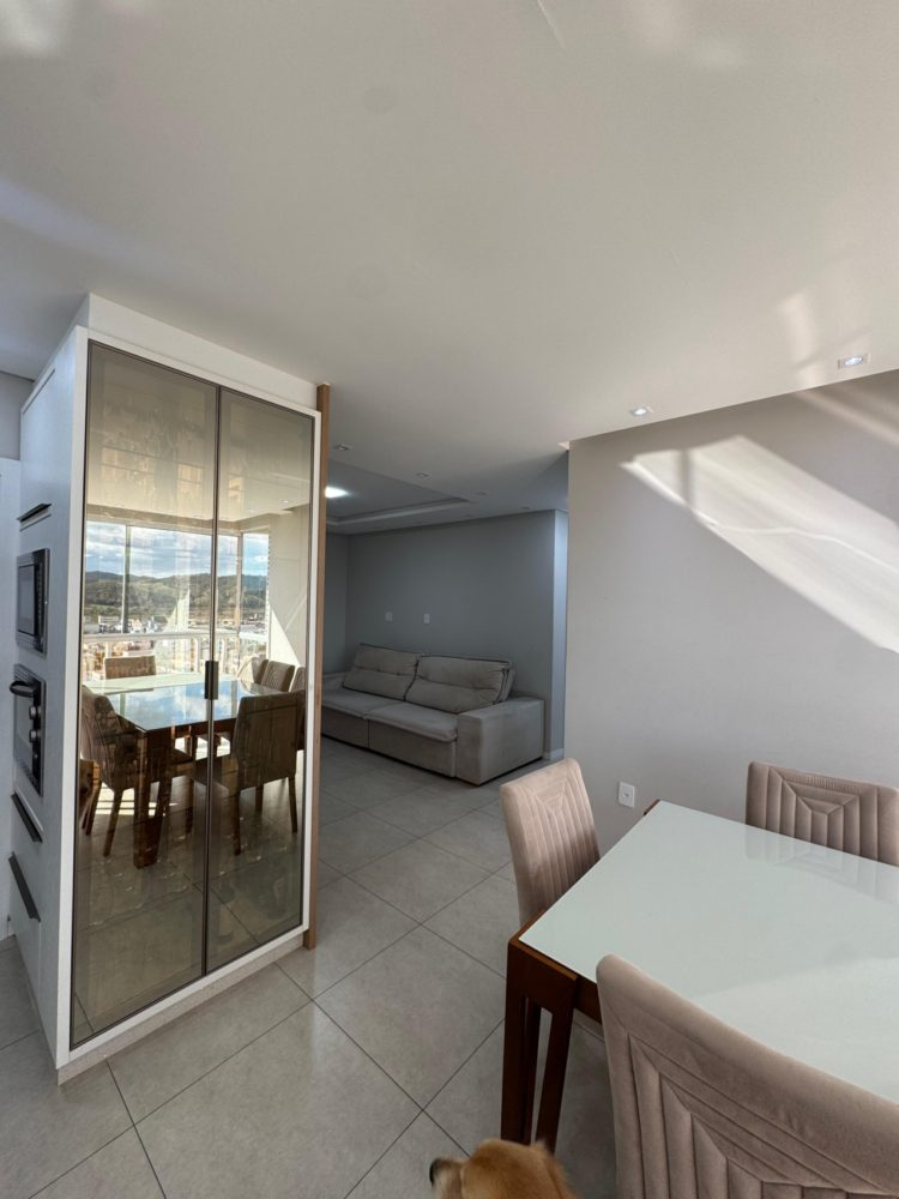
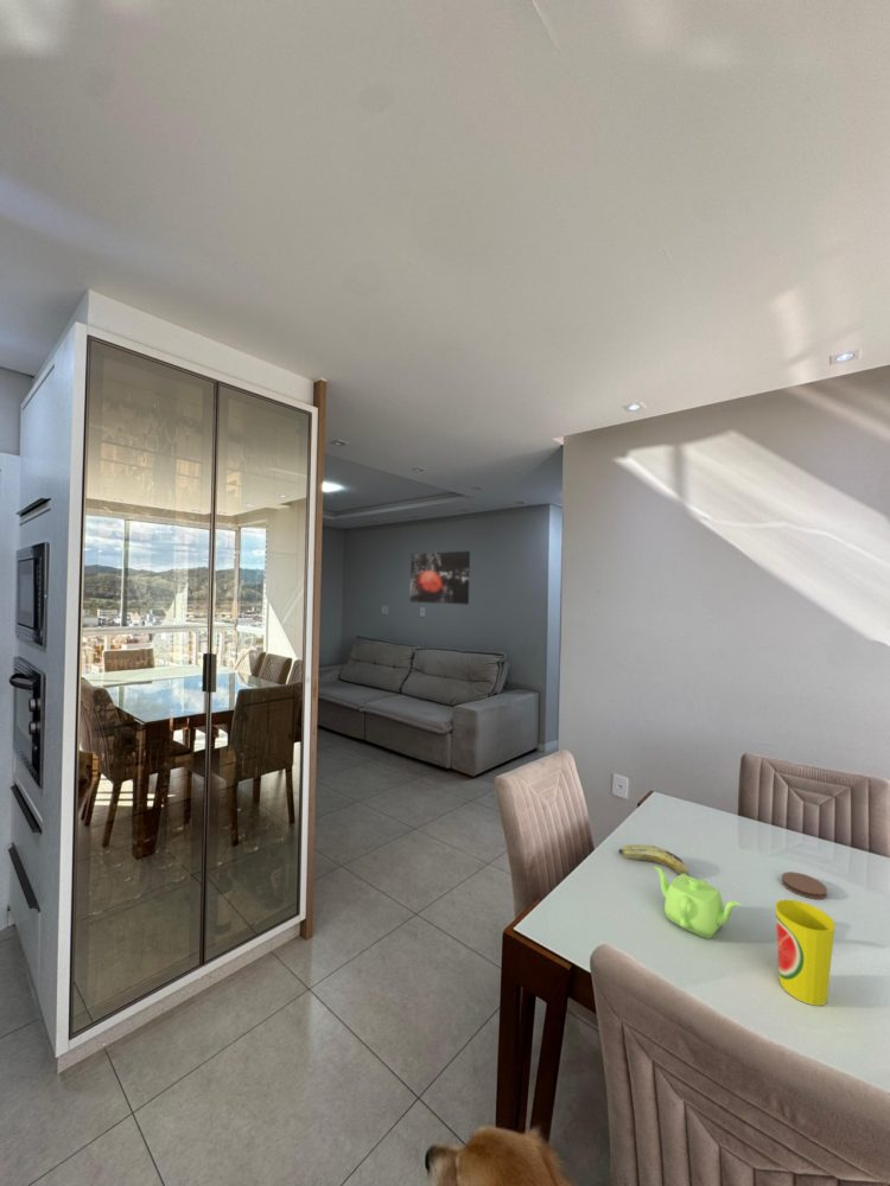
+ fruit [617,843,689,875]
+ cup [774,898,837,1007]
+ teapot [653,865,742,940]
+ wall art [409,550,471,606]
+ coaster [781,871,828,900]
